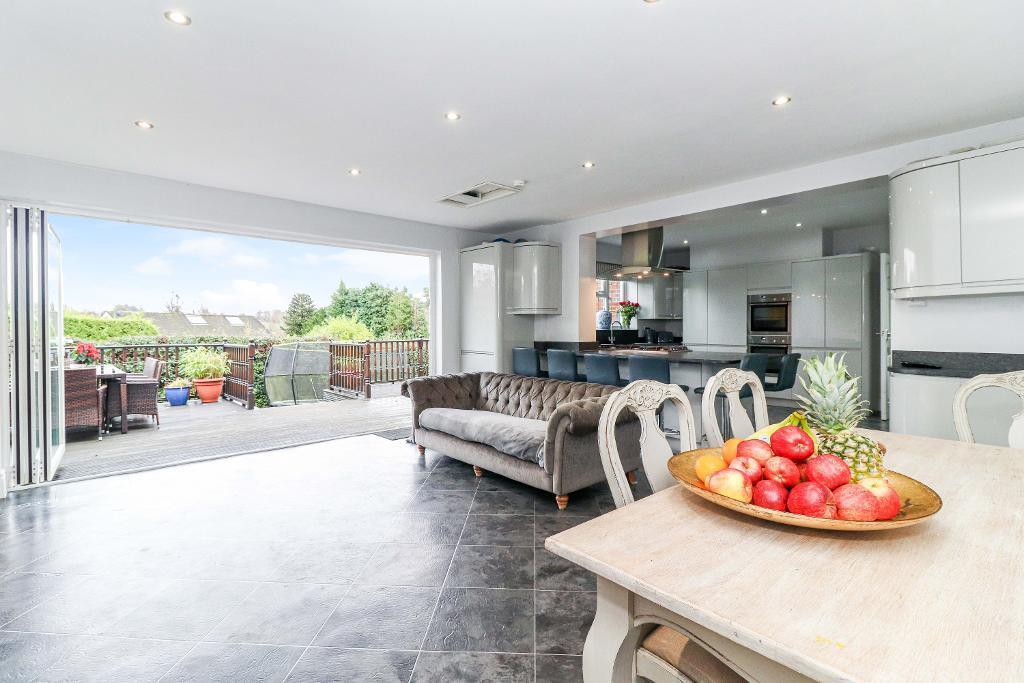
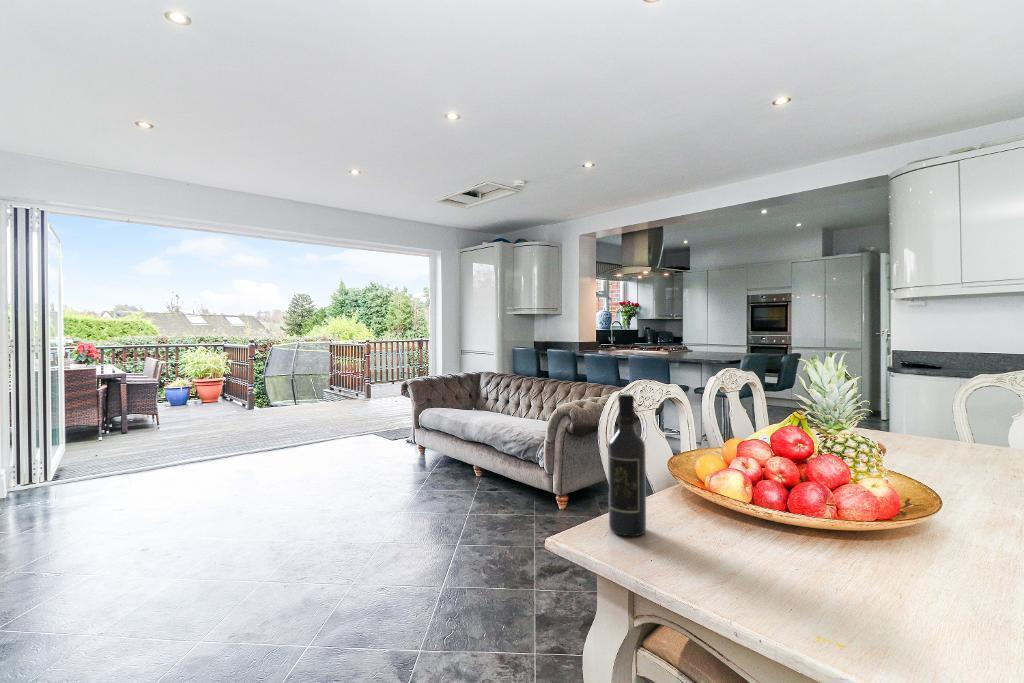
+ wine bottle [607,393,647,537]
